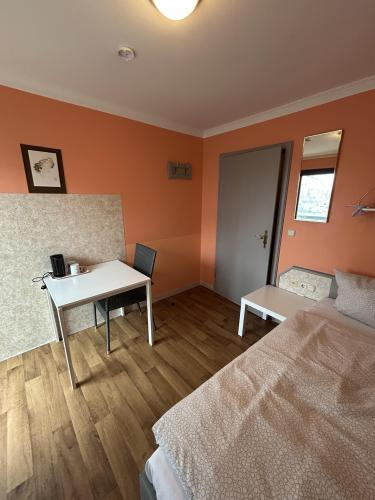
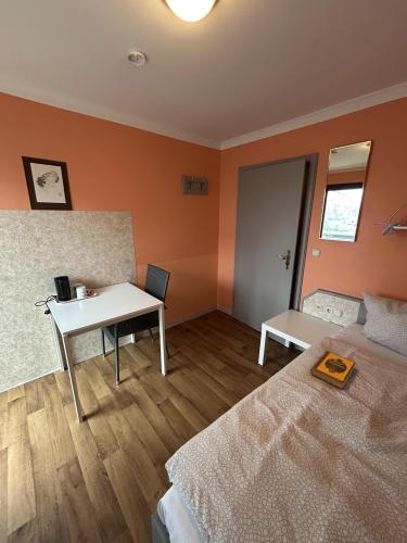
+ hardback book [309,350,357,391]
